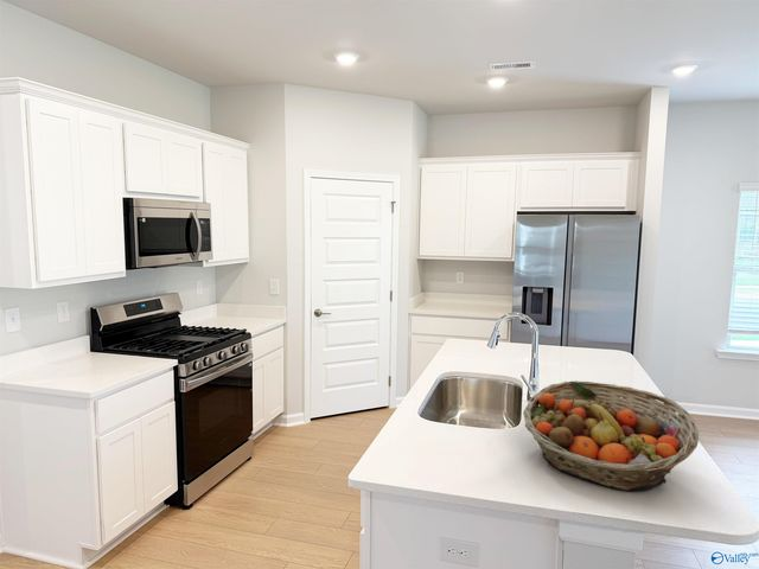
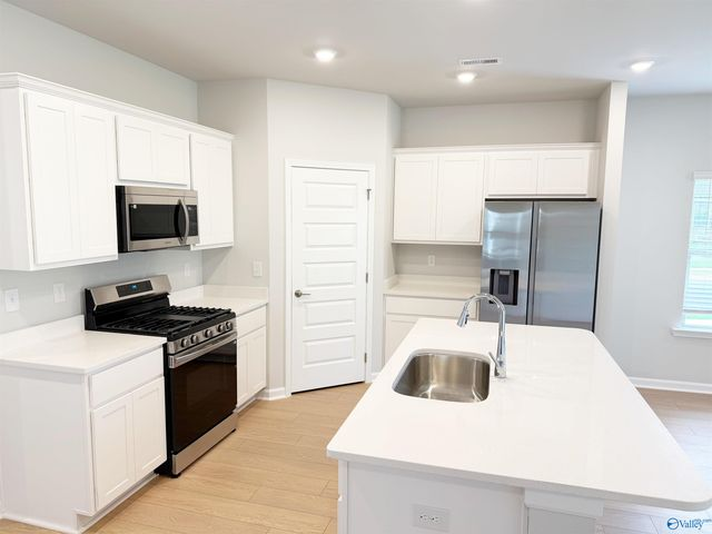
- fruit basket [522,379,700,492]
